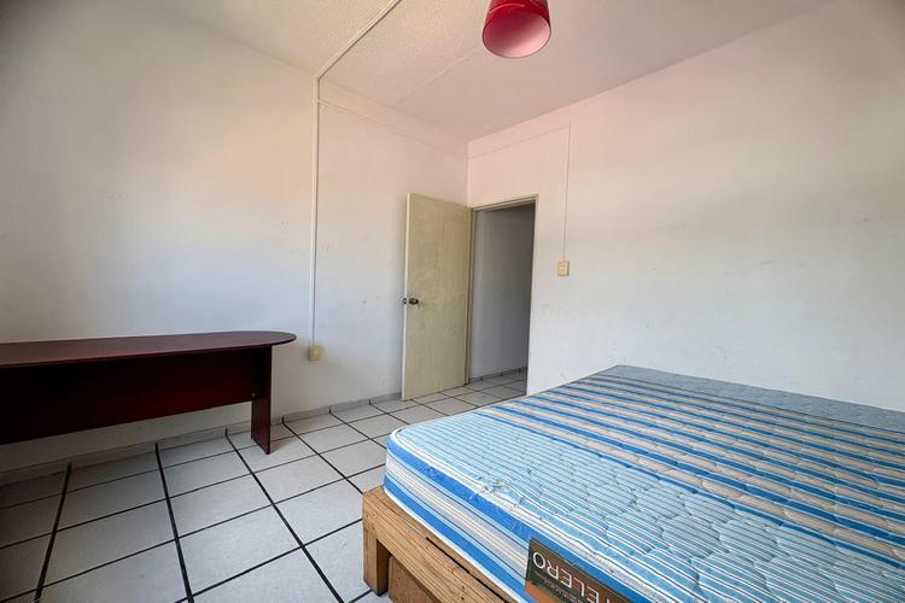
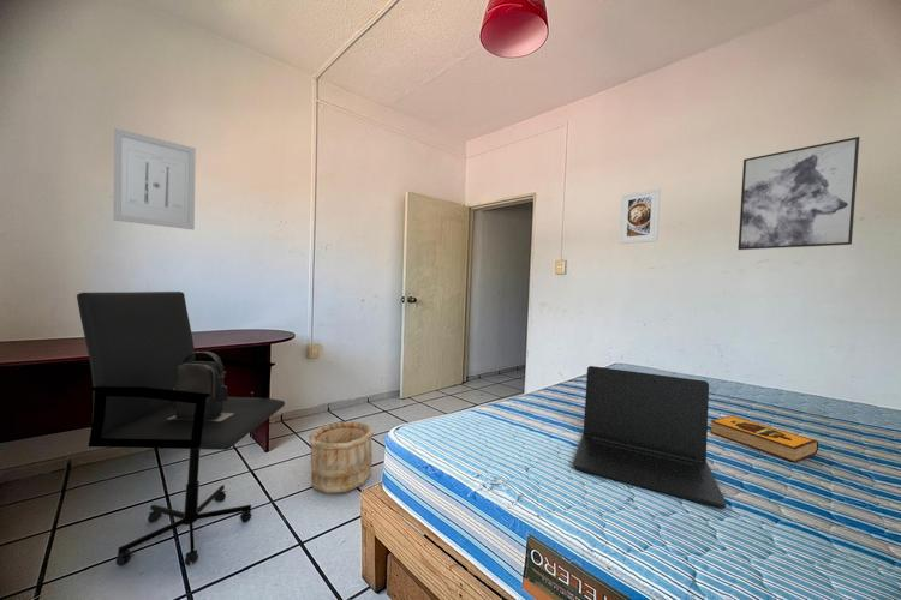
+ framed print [619,187,662,245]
+ office chair [76,290,286,568]
+ hardback book [709,414,819,463]
+ shoulder bag [168,350,234,421]
+ wall art [736,136,860,251]
+ wooden bucket [308,420,375,494]
+ laptop [572,365,727,509]
+ wall art [112,127,197,230]
